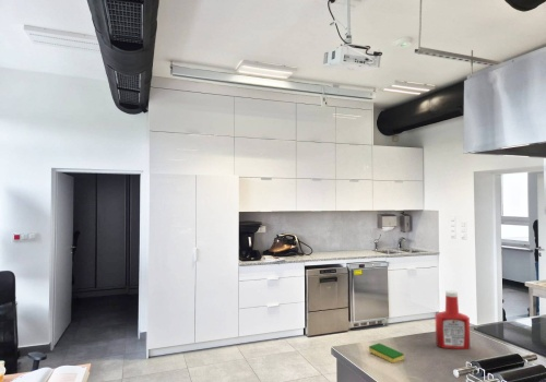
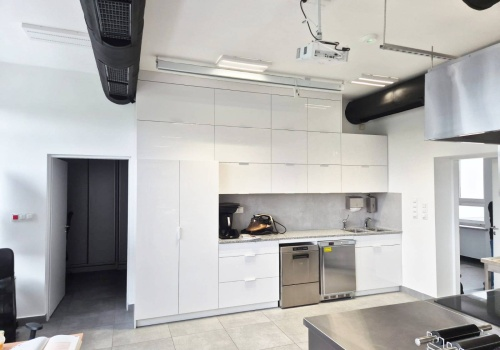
- dish sponge [368,342,405,365]
- soap bottle [435,289,471,350]
